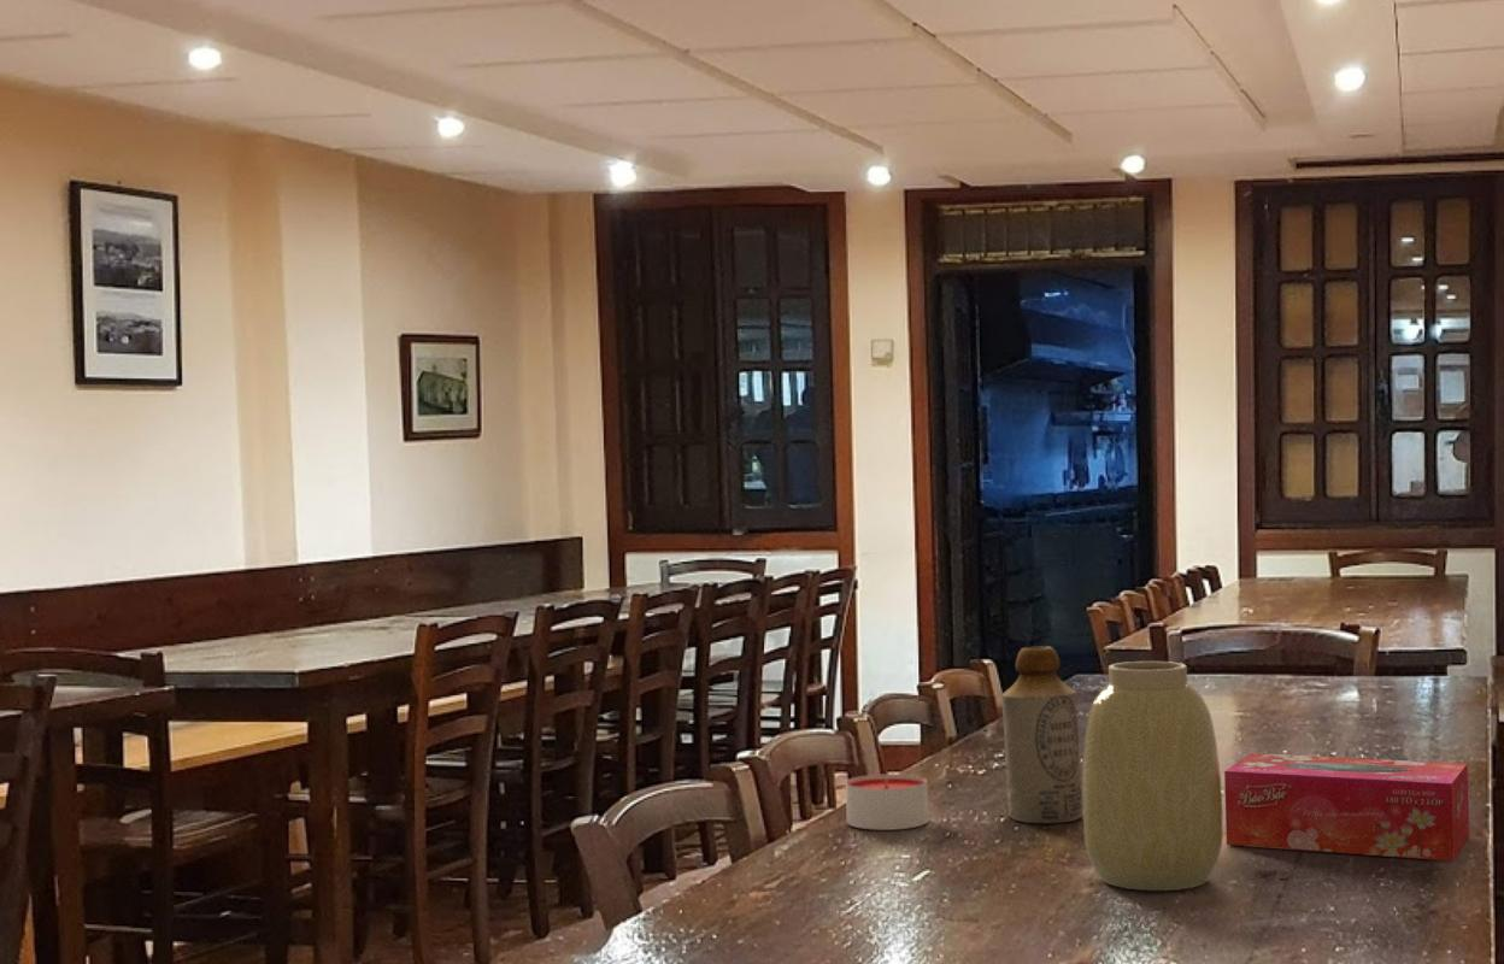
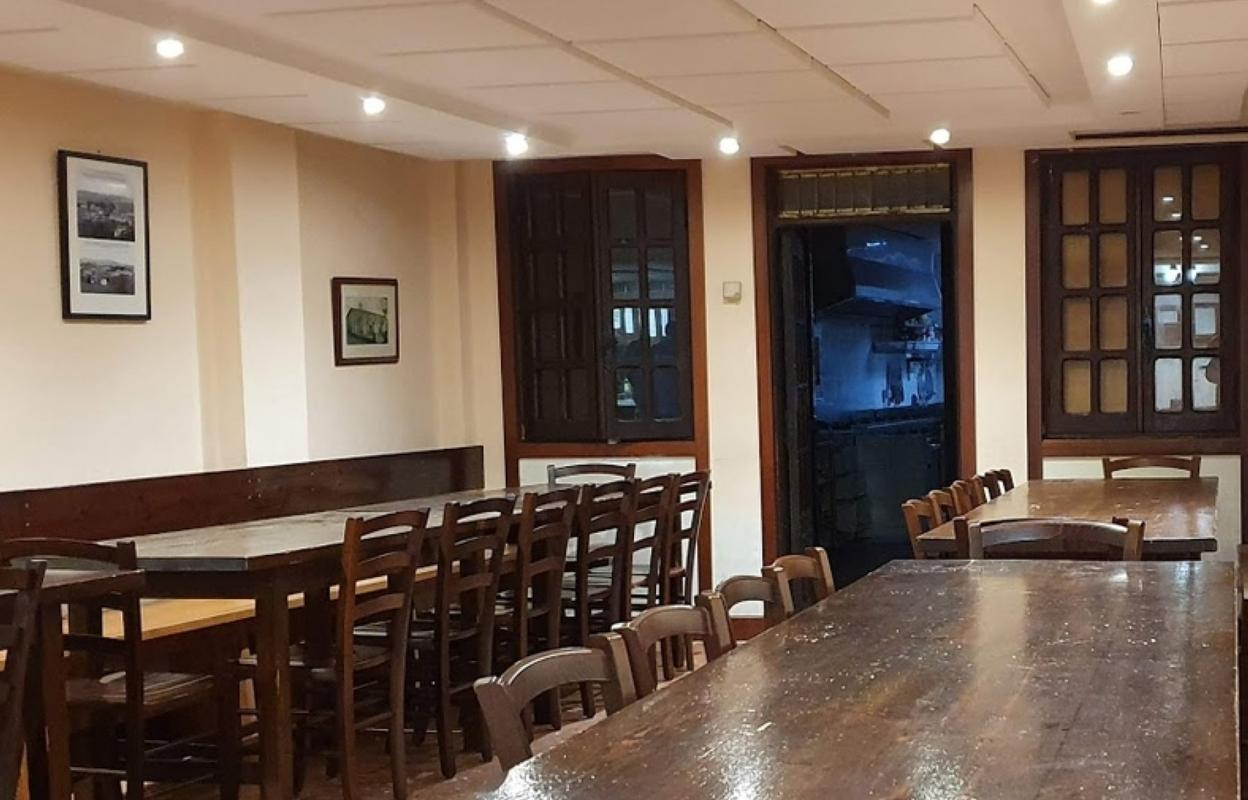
- tissue box [1223,752,1470,862]
- vase [1081,660,1223,892]
- candle [845,772,929,831]
- bottle [1001,645,1083,824]
